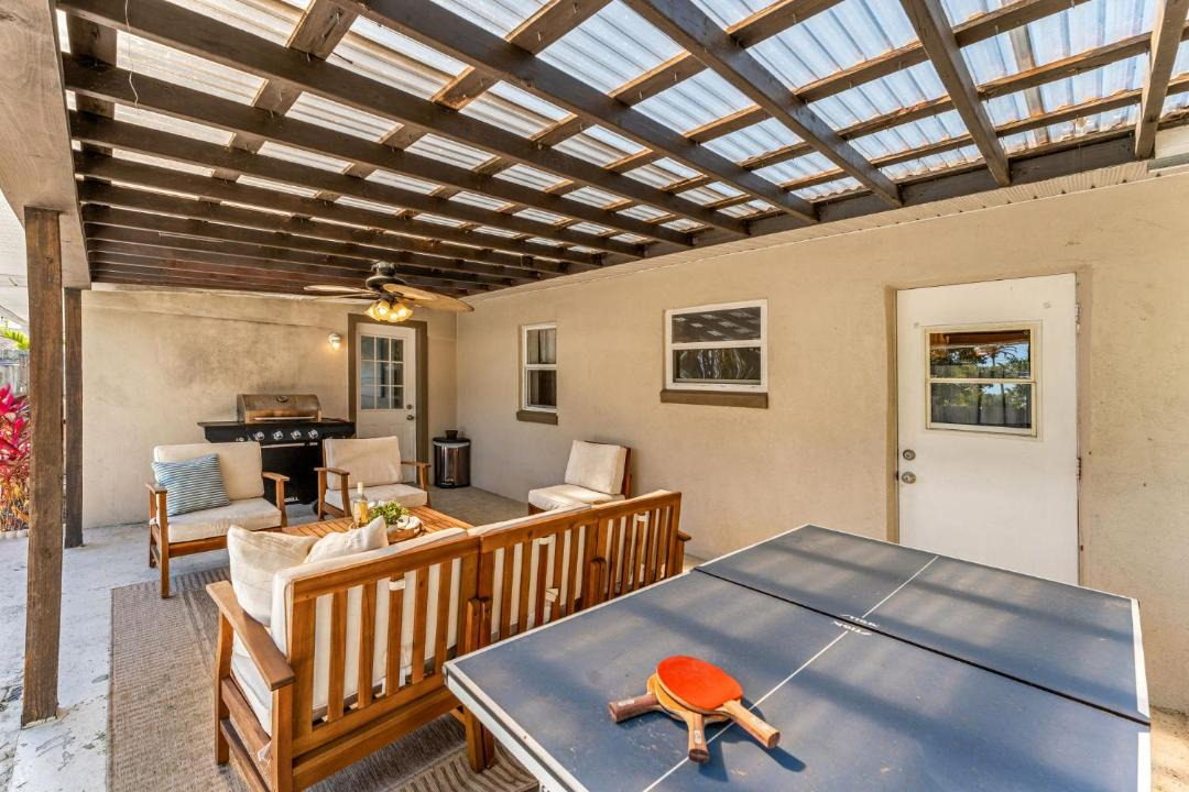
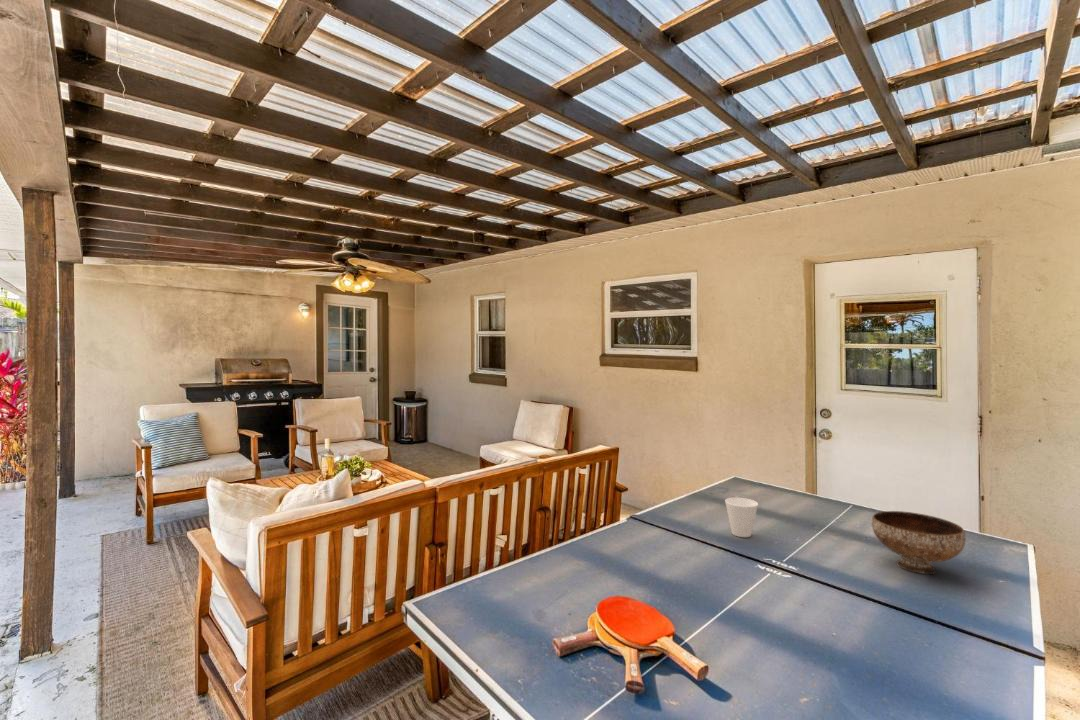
+ bowl [871,510,967,575]
+ cup [724,497,759,538]
